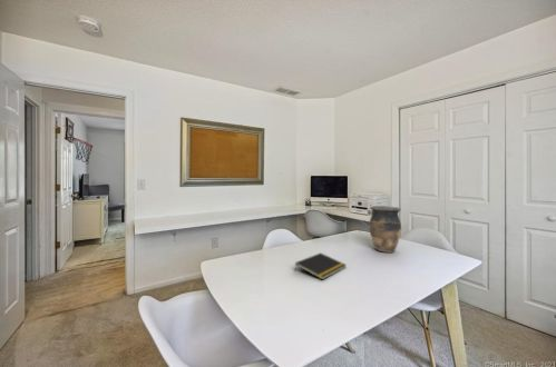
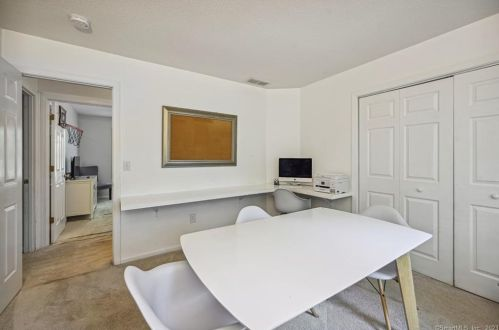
- vase [369,205,402,254]
- notepad [294,251,348,280]
